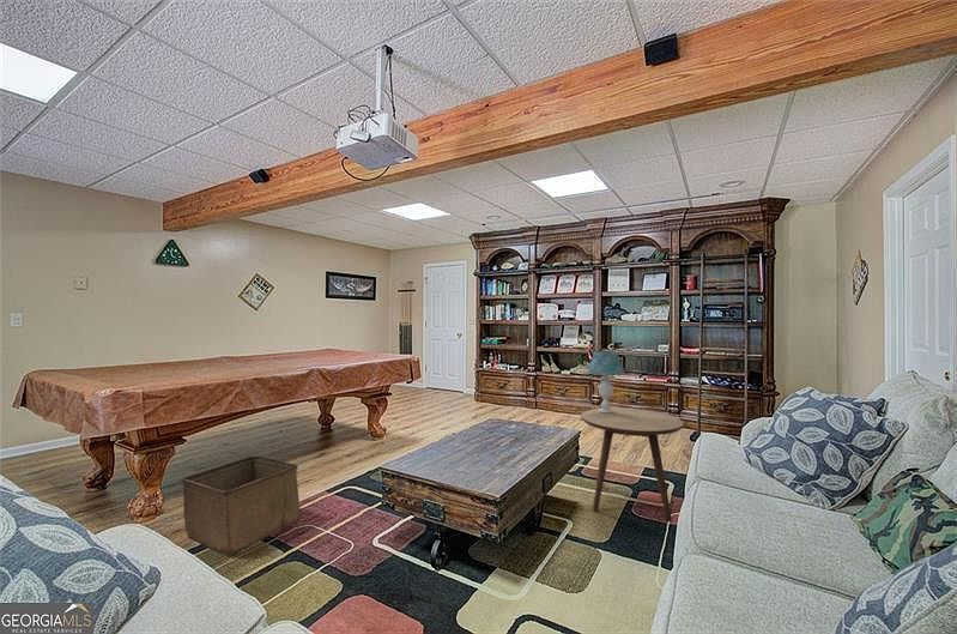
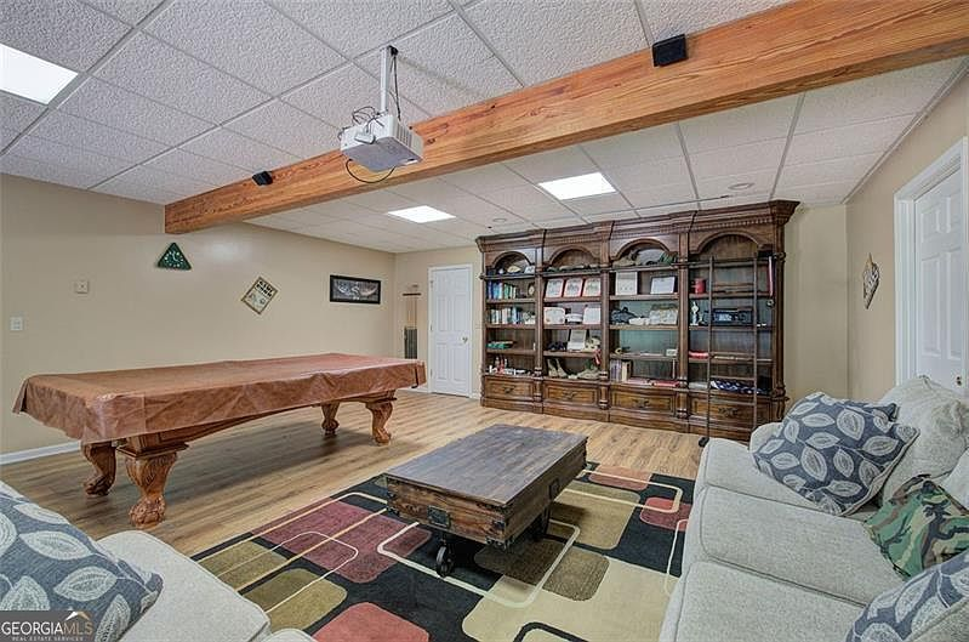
- side table [580,406,685,523]
- table lamp [586,350,625,413]
- storage bin [180,455,302,557]
